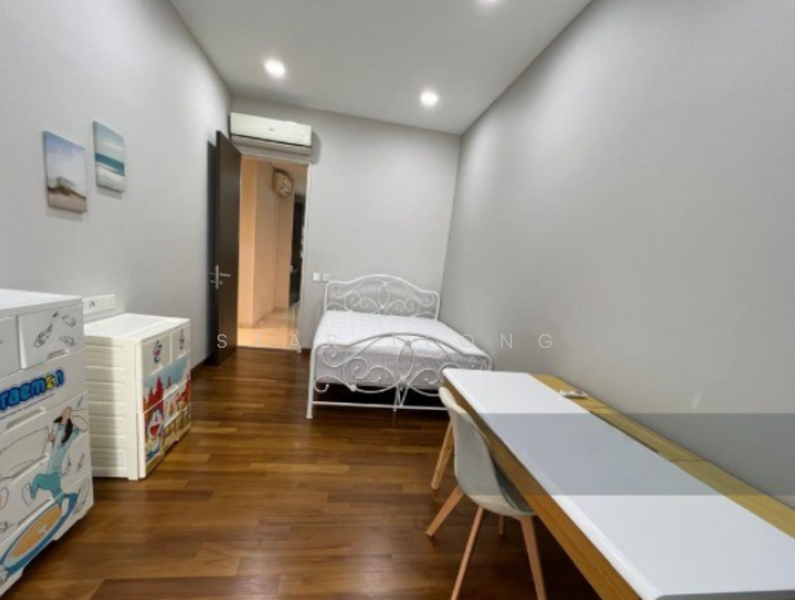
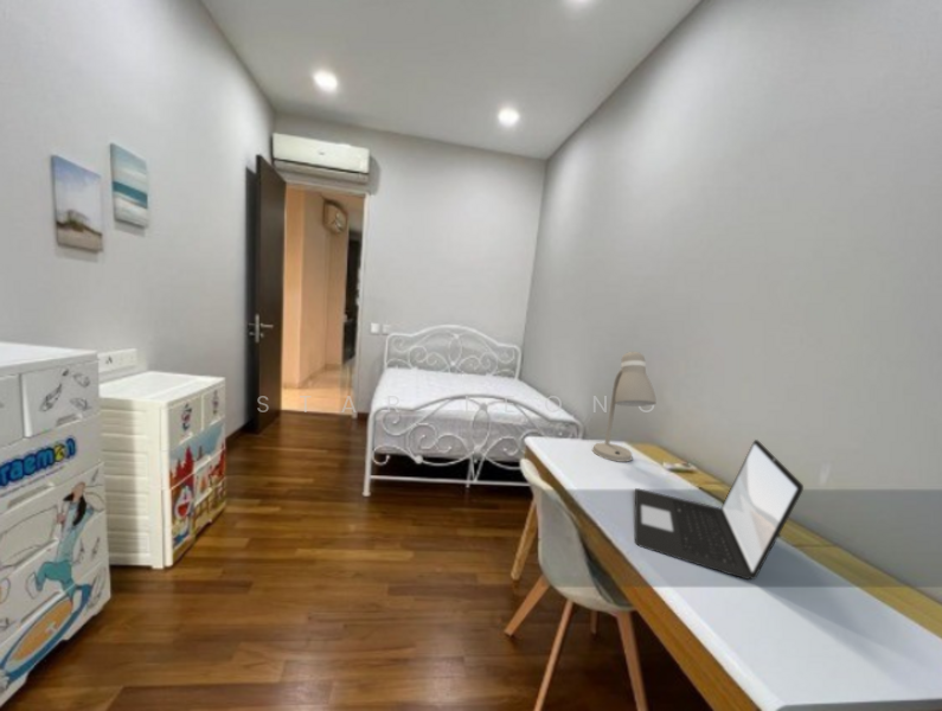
+ laptop [634,438,805,581]
+ desk lamp [591,351,658,463]
